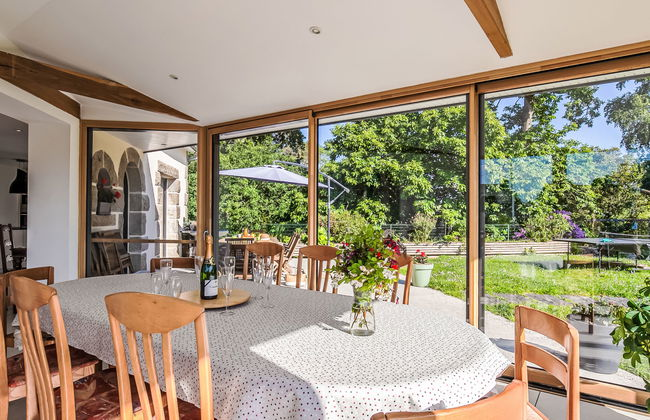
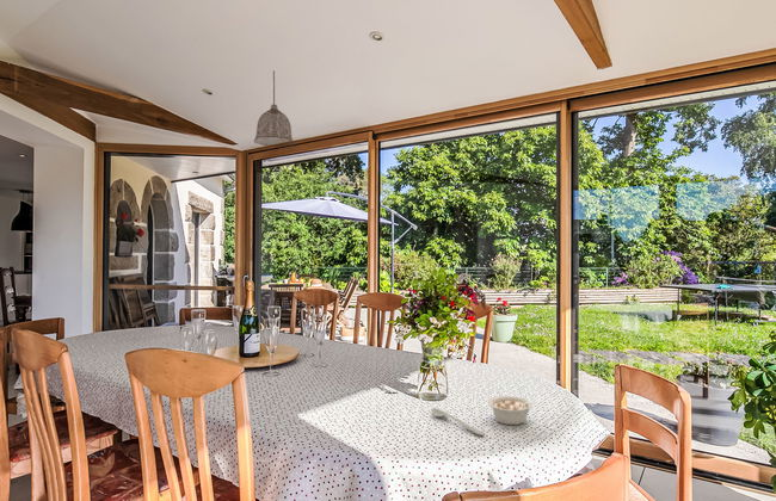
+ pendant lamp [253,69,295,148]
+ spoon [430,407,486,437]
+ legume [487,395,541,426]
